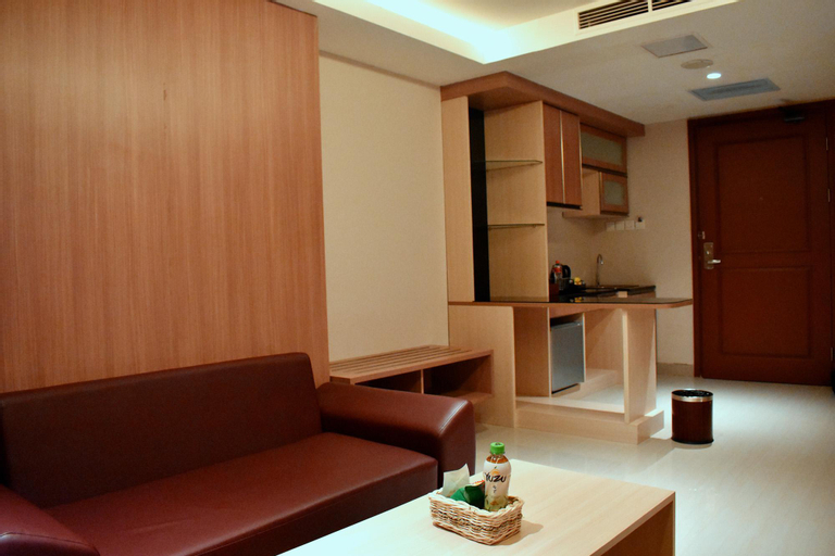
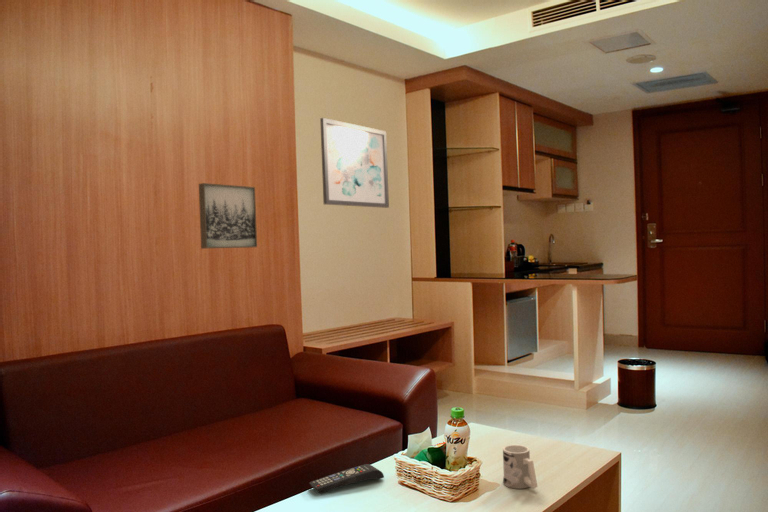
+ remote control [308,463,385,494]
+ wall art [198,182,258,250]
+ wall art [319,117,390,209]
+ mug [502,444,538,490]
